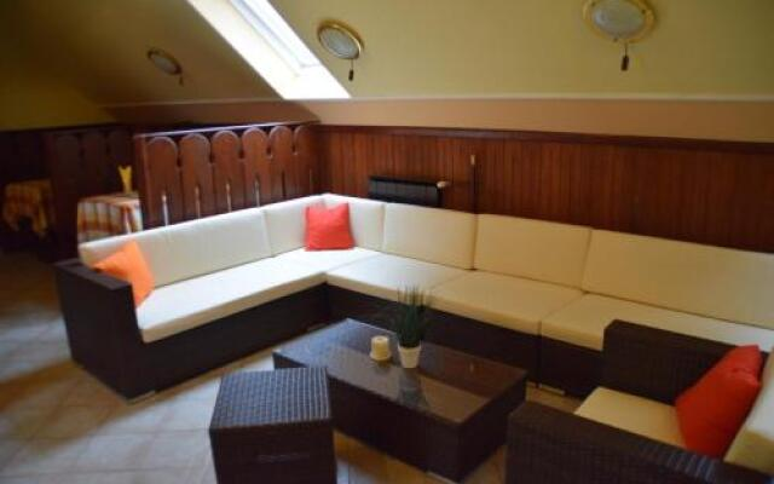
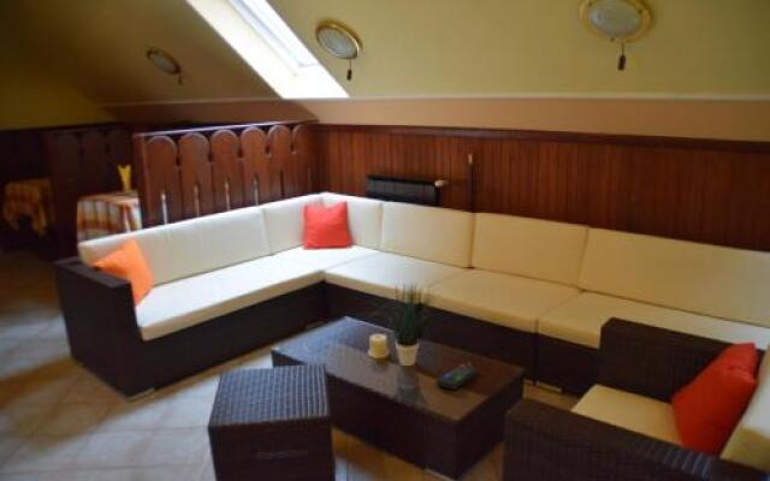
+ remote control [436,363,479,391]
